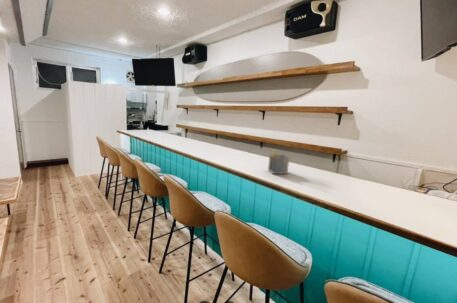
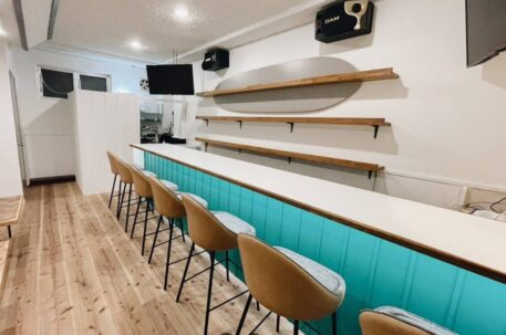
- napkin holder [267,149,290,175]
